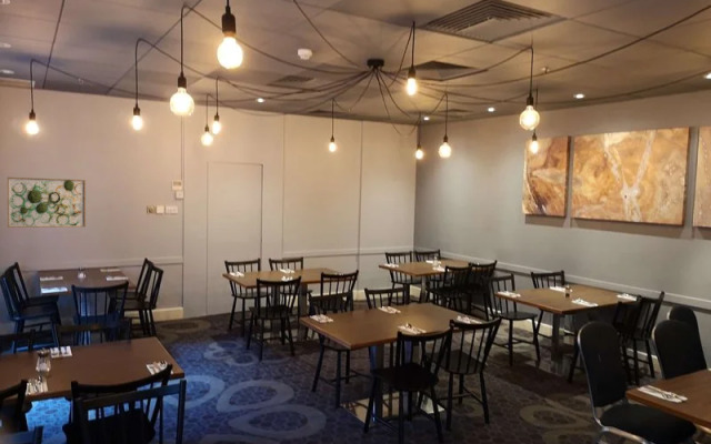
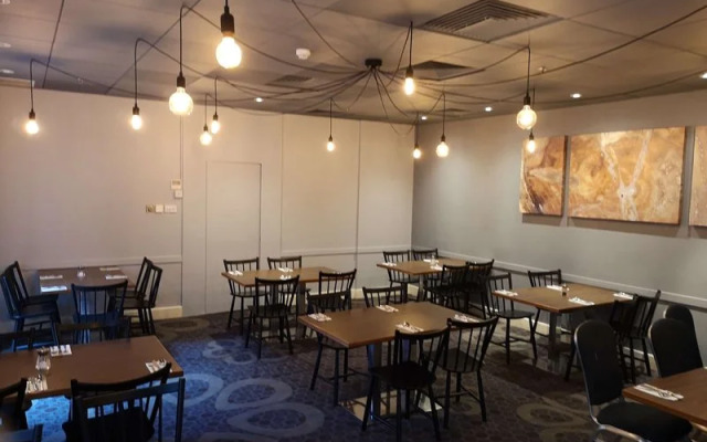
- wall art [7,176,87,229]
